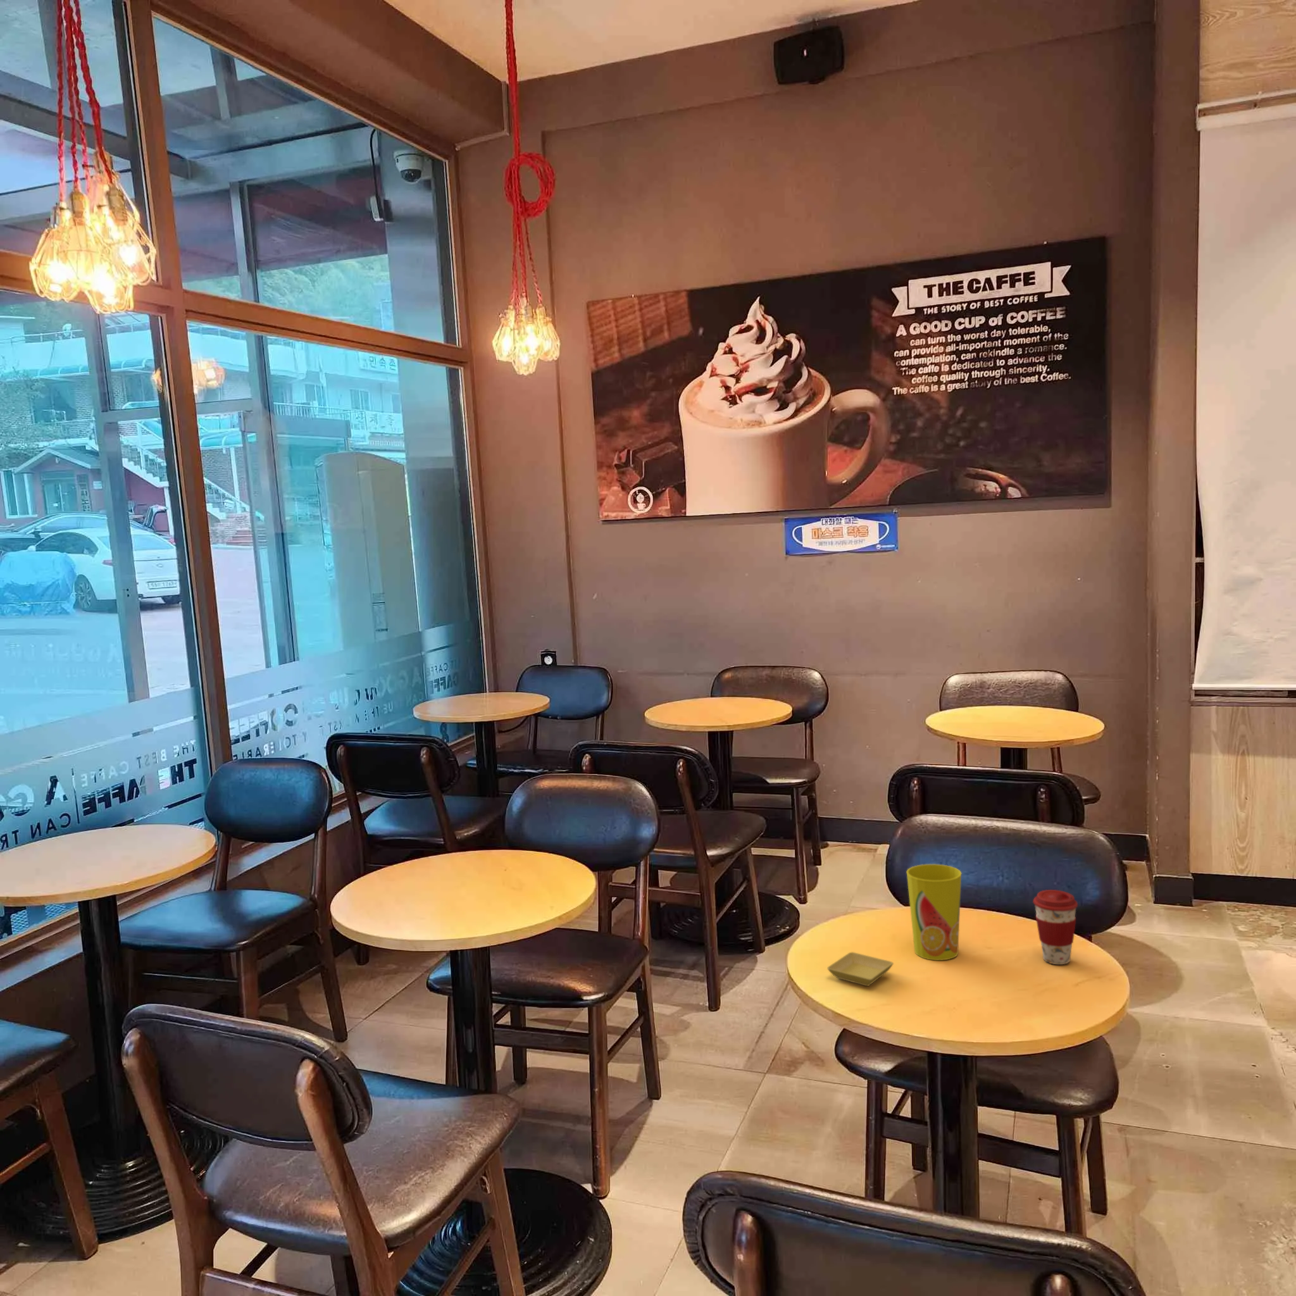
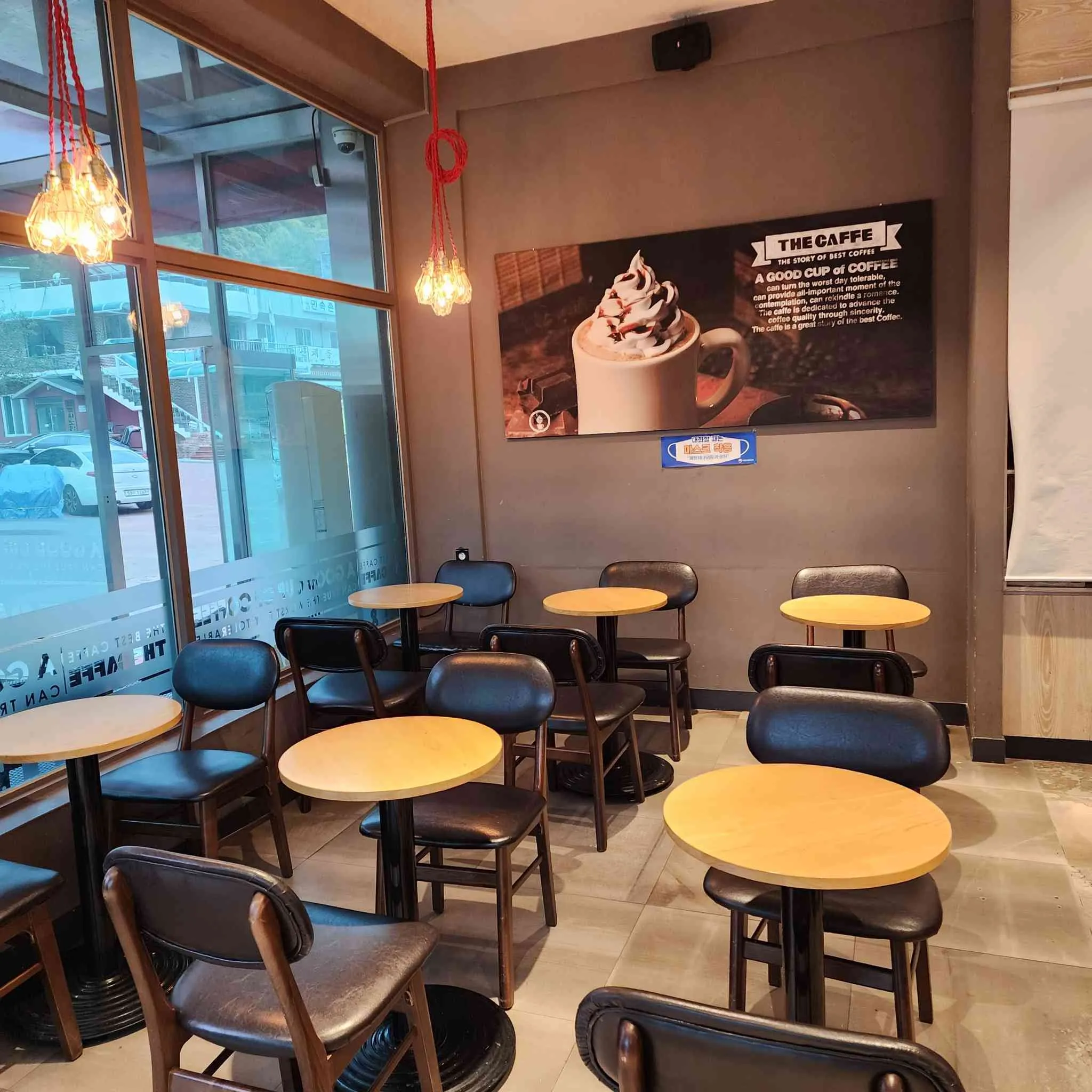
- saucer [826,951,894,986]
- coffee cup [1033,889,1079,965]
- cup [906,864,963,960]
